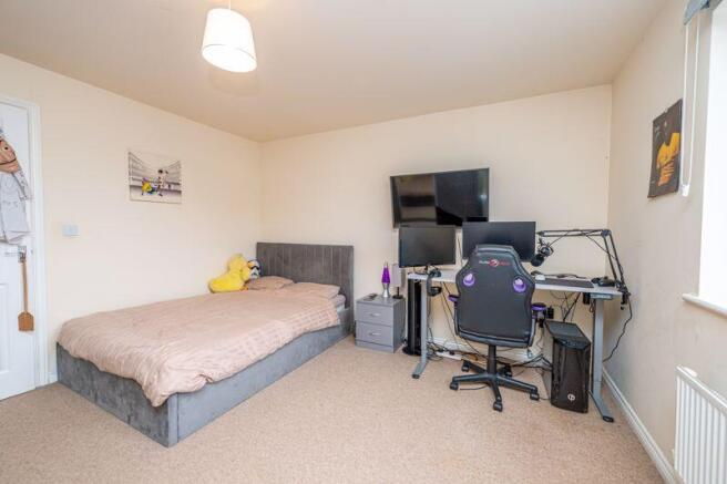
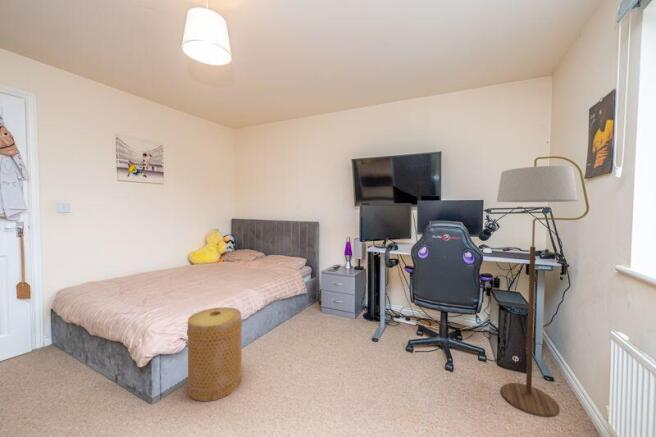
+ basket [186,306,243,402]
+ floor lamp [496,155,590,418]
